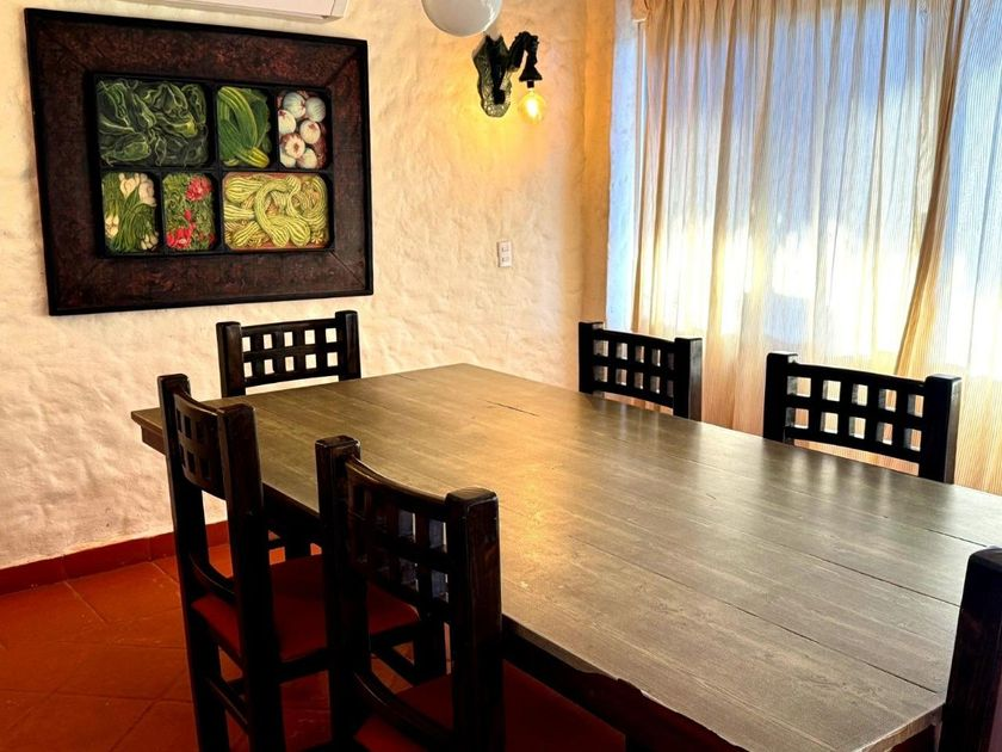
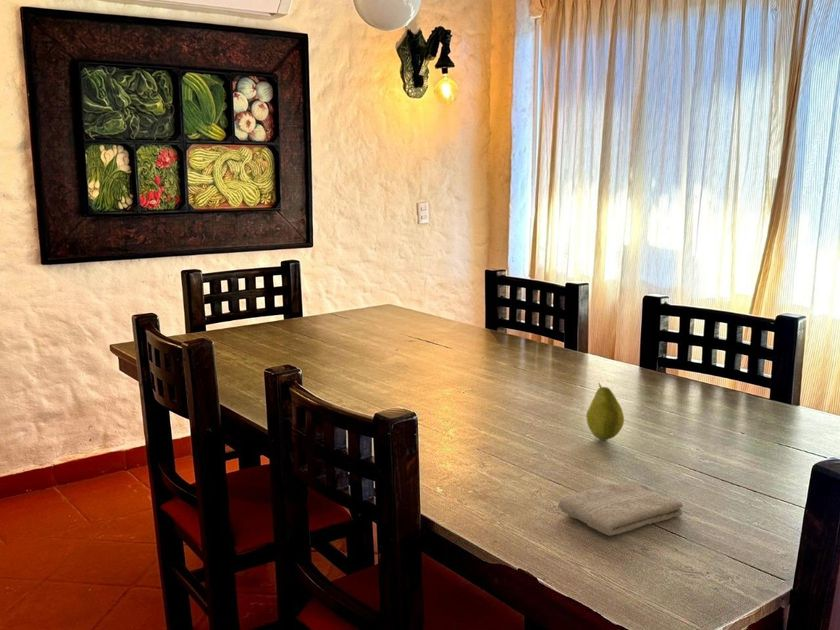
+ washcloth [557,480,684,537]
+ fruit [585,381,625,442]
